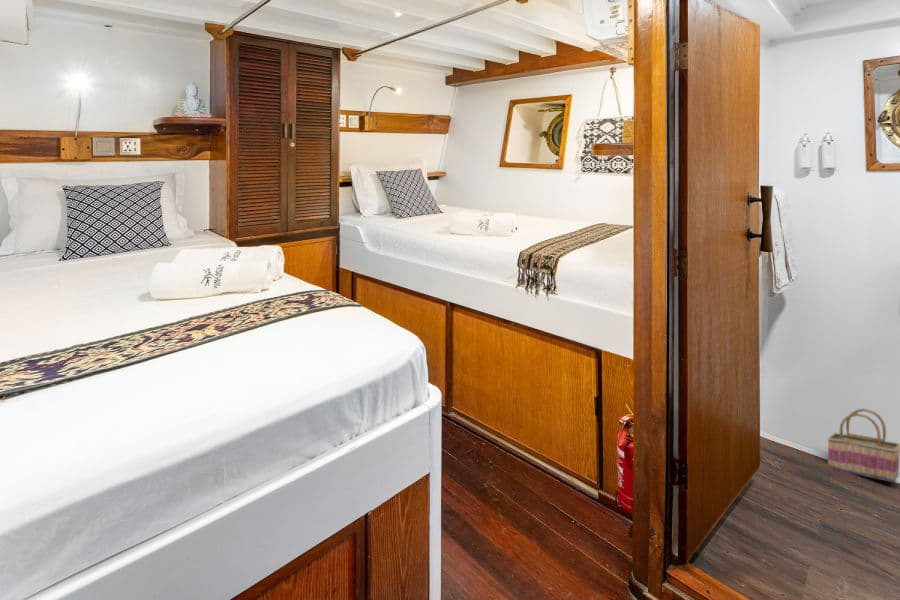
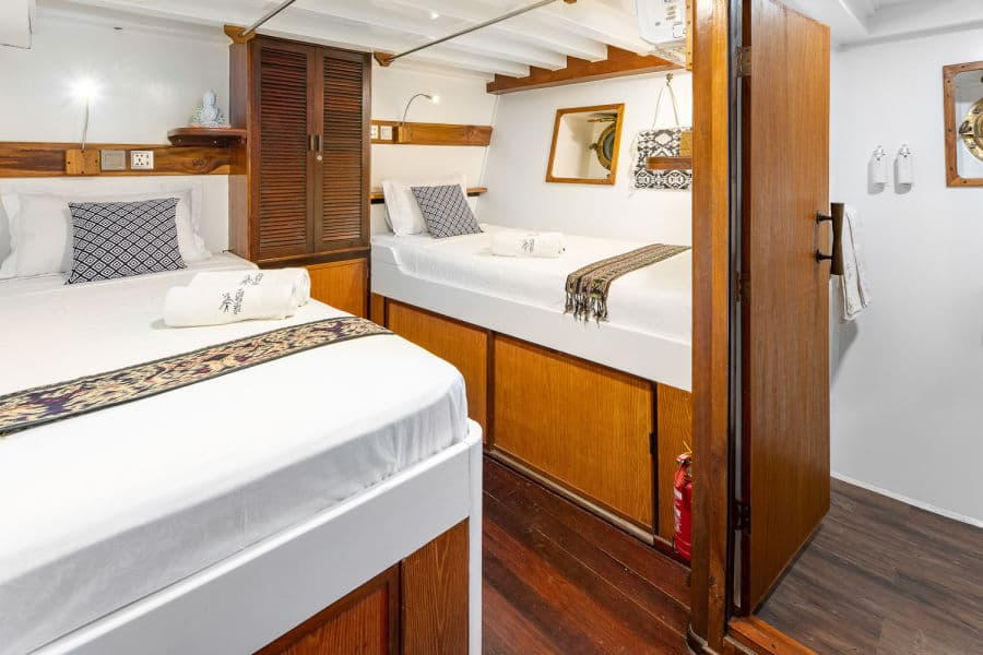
- basket [826,408,900,483]
